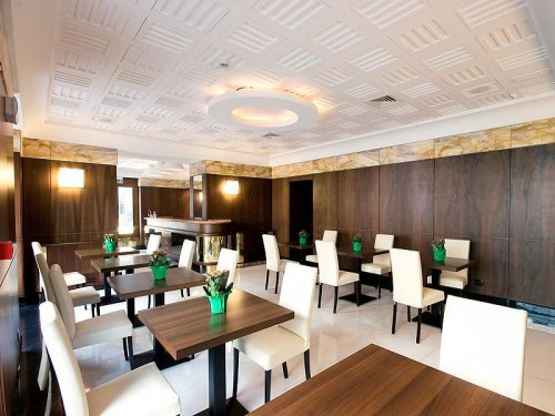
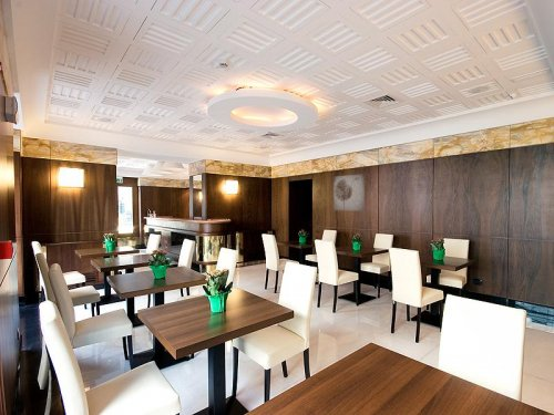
+ wall art [332,173,366,212]
